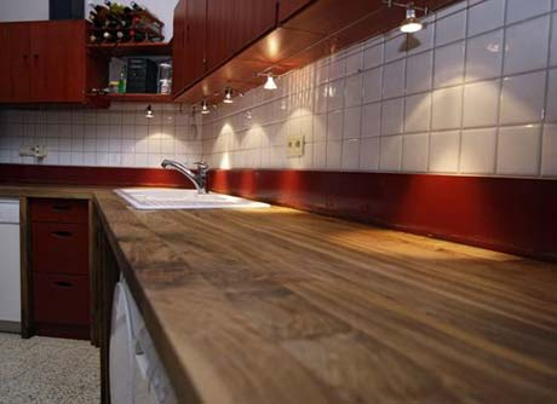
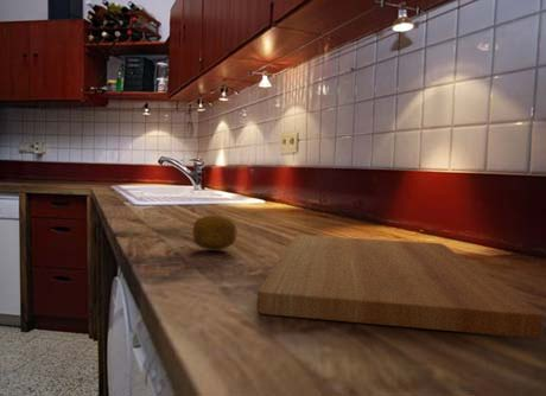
+ fruit [191,213,239,250]
+ cutting board [256,234,545,340]
